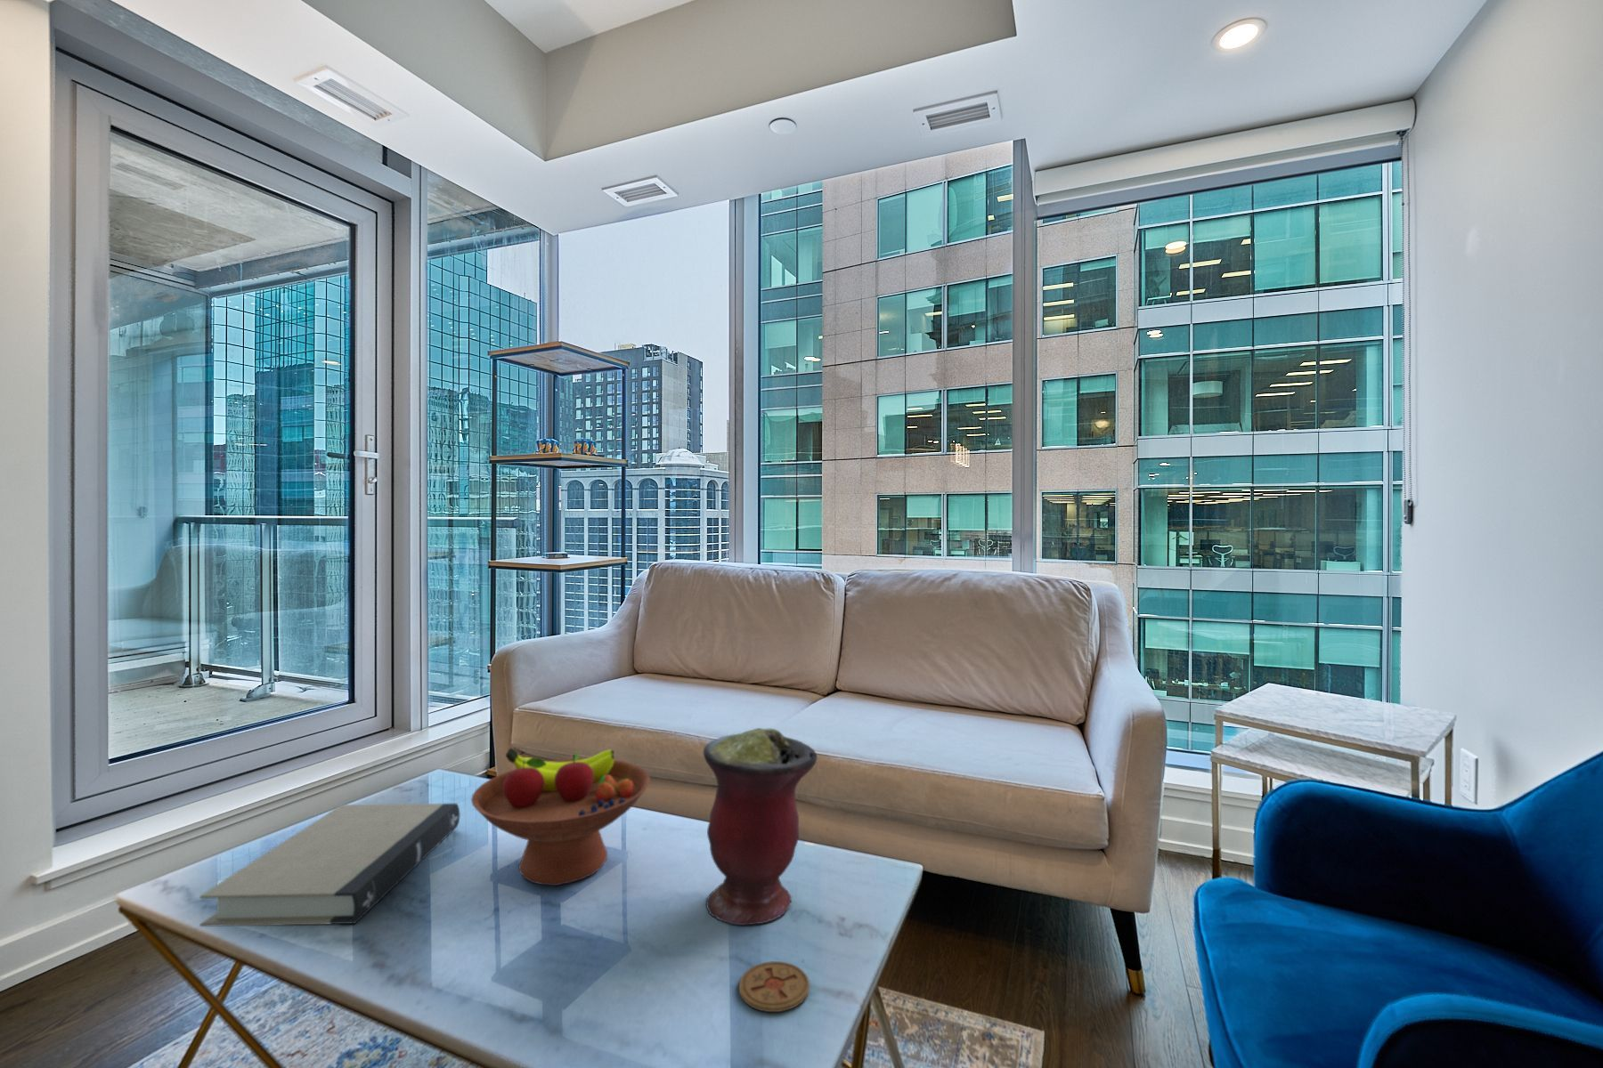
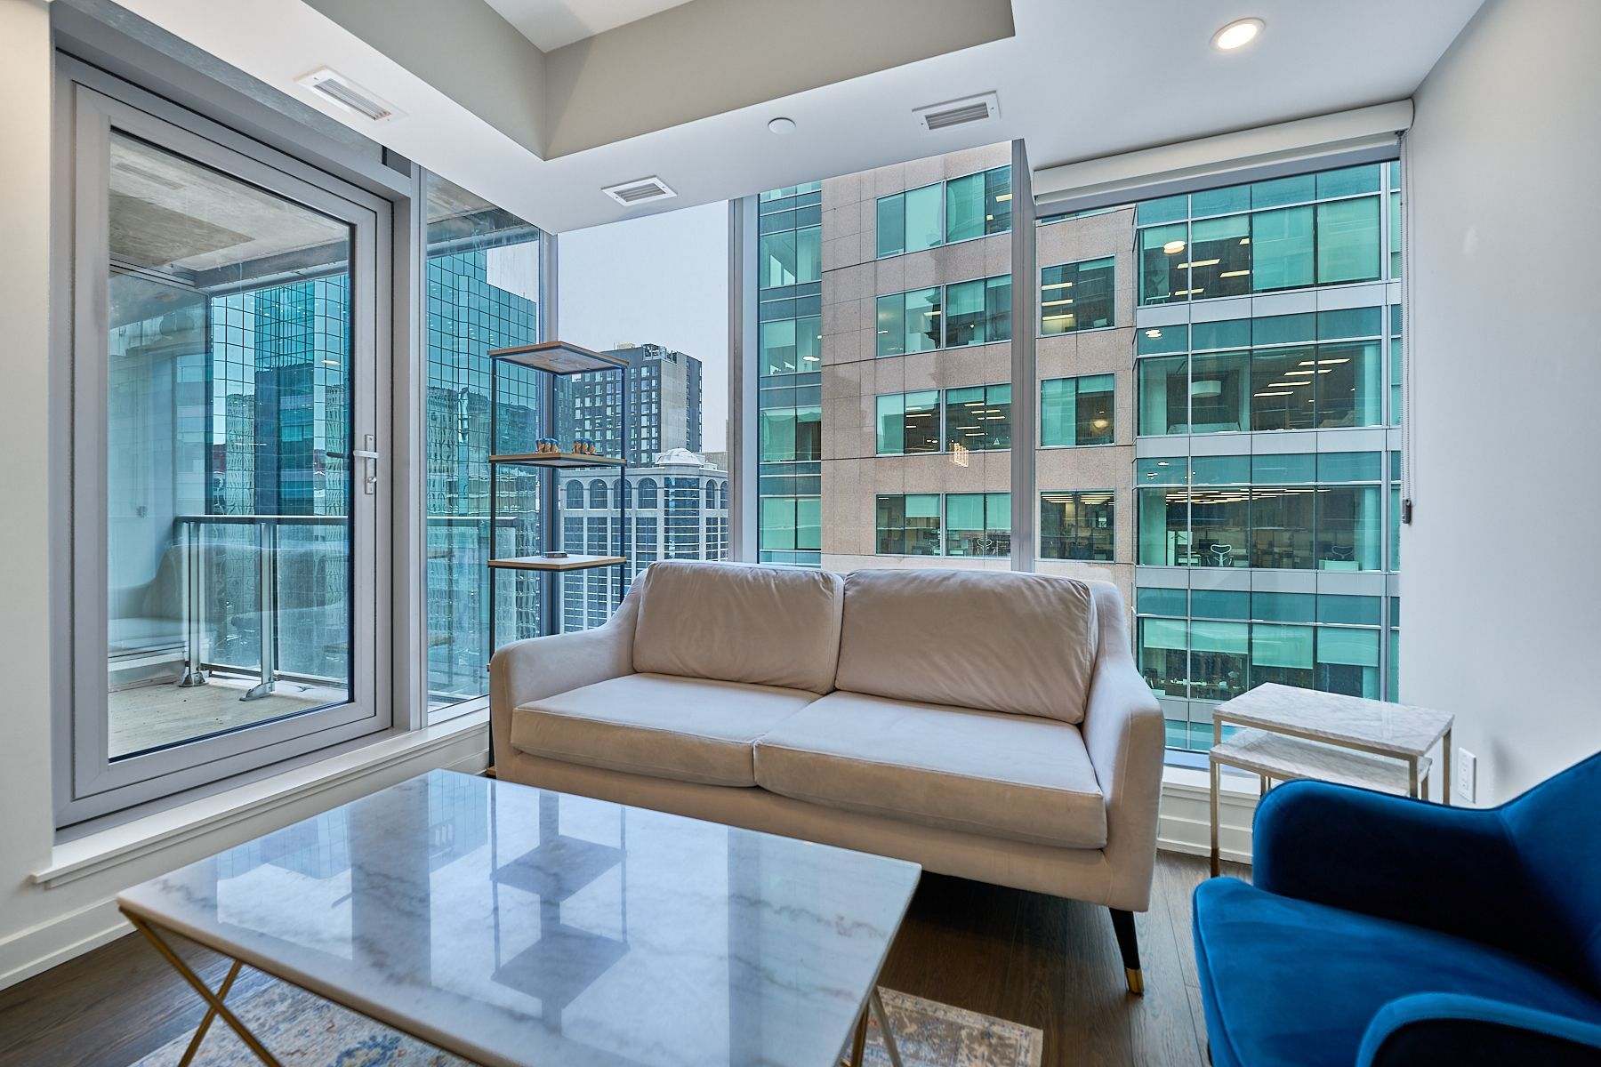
- coaster [738,961,810,1013]
- fruit bowl [470,747,651,887]
- book [199,802,460,927]
- vase [703,727,818,926]
